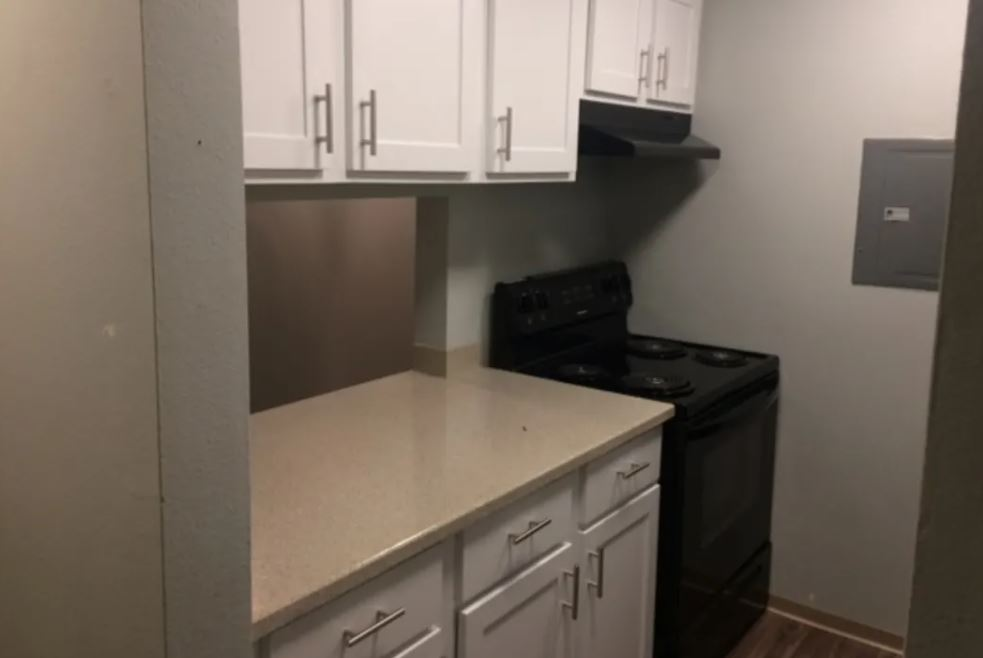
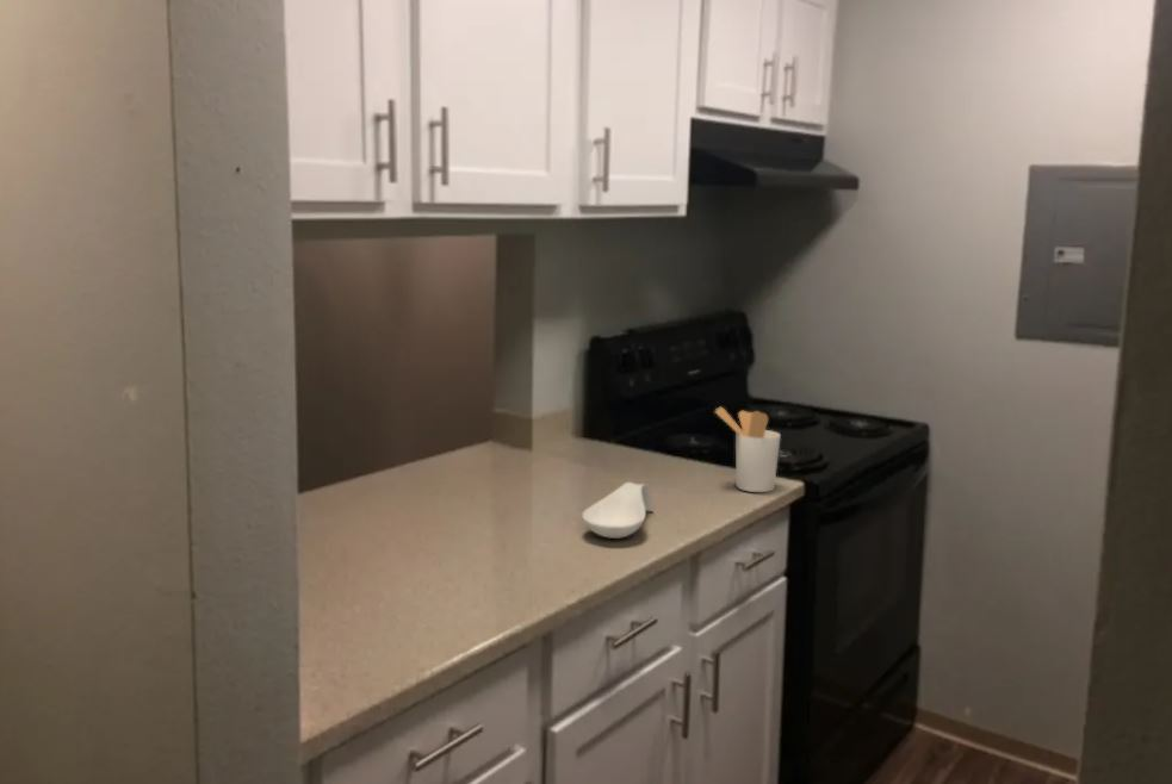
+ utensil holder [713,406,782,493]
+ spoon rest [581,481,655,540]
